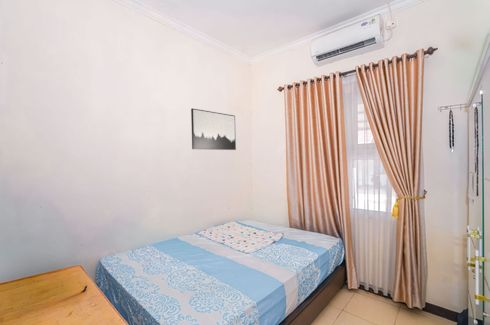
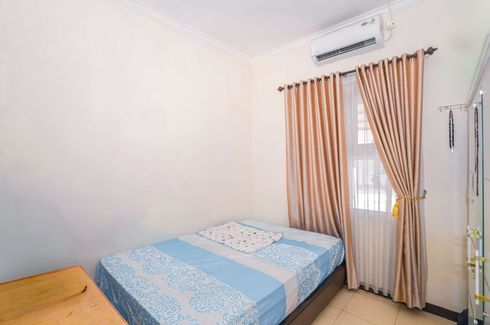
- wall art [190,107,237,151]
